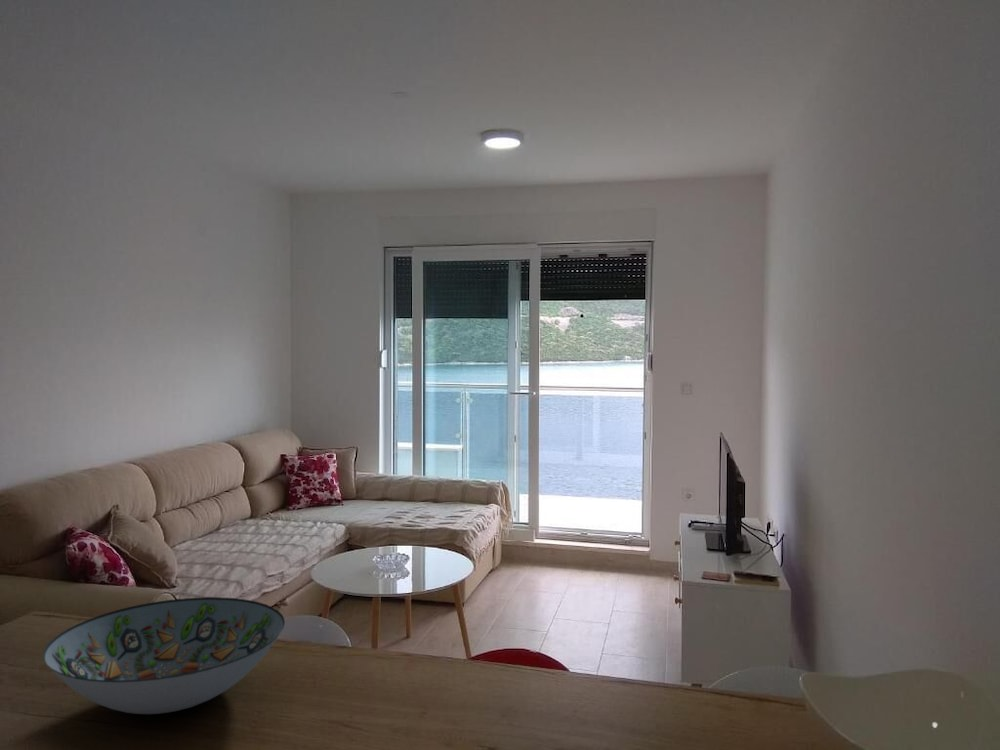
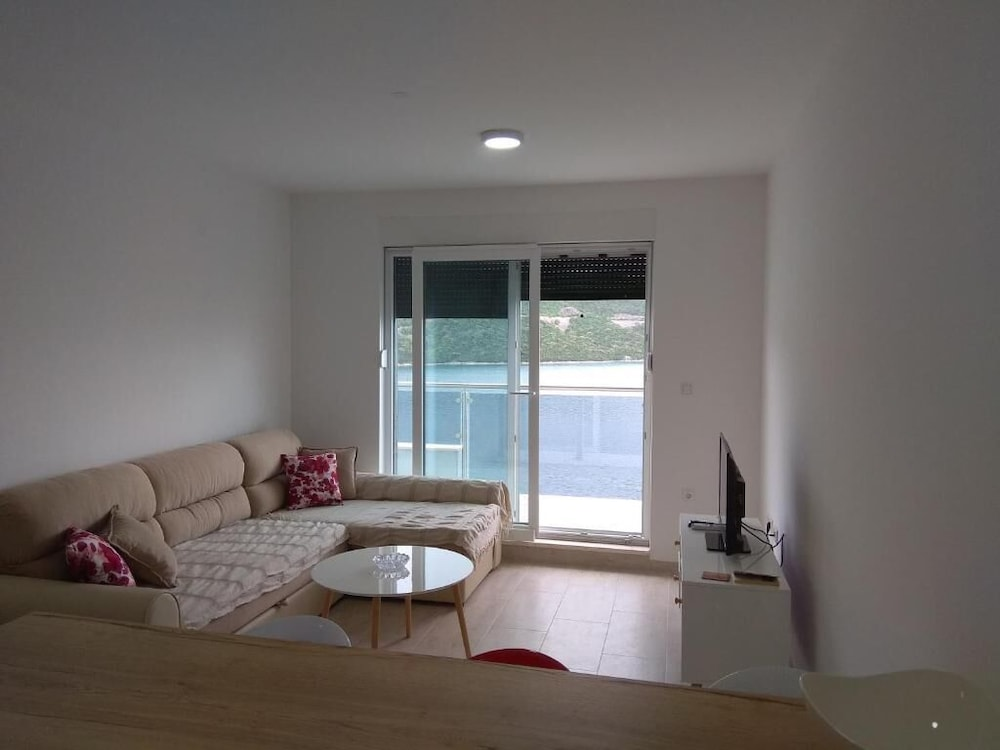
- decorative bowl [42,596,286,715]
